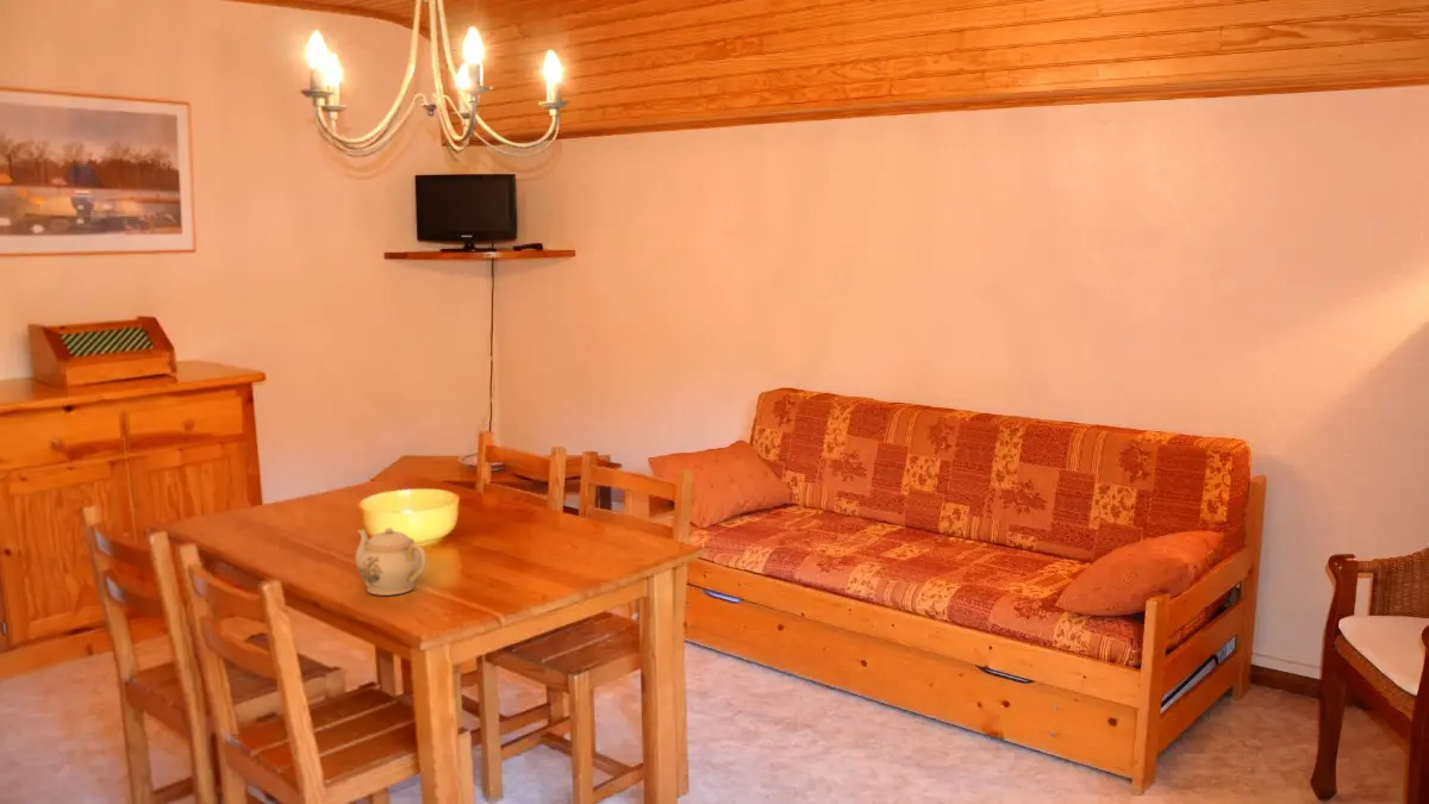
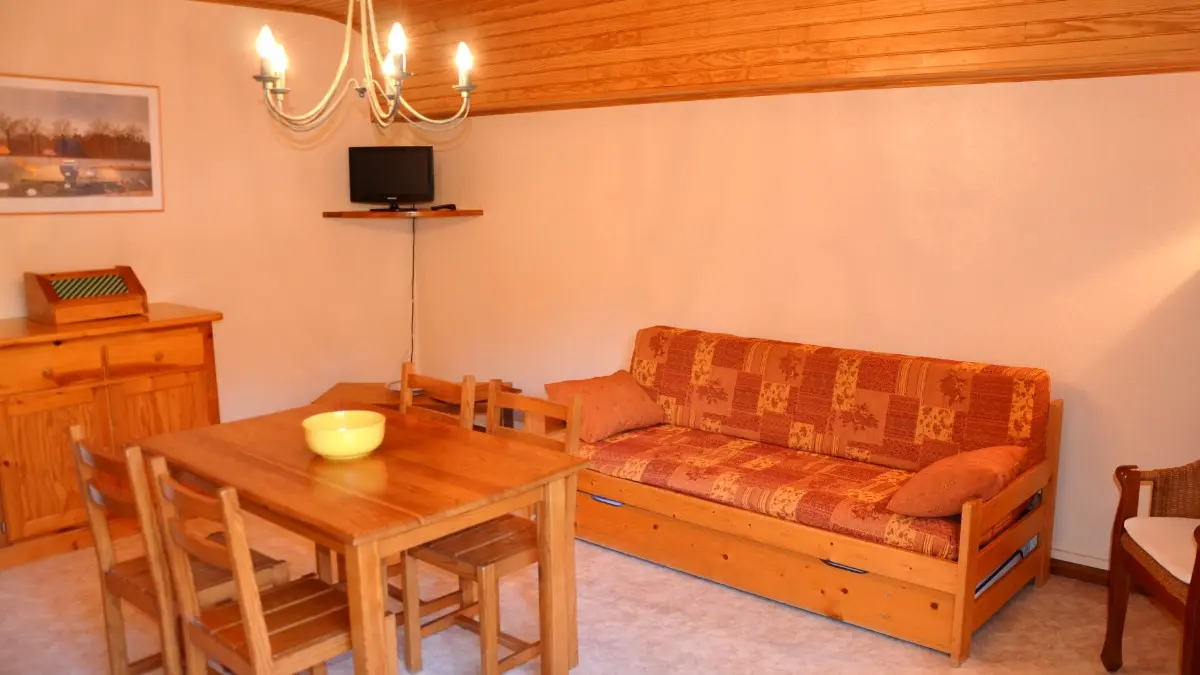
- teapot [354,526,428,597]
